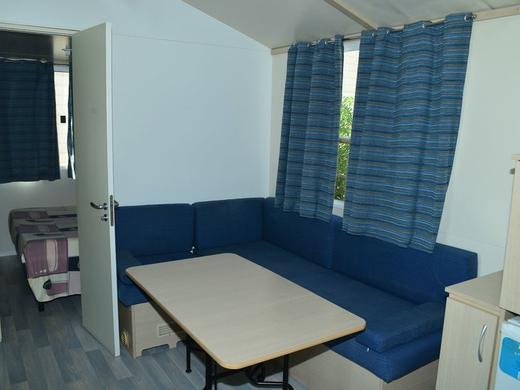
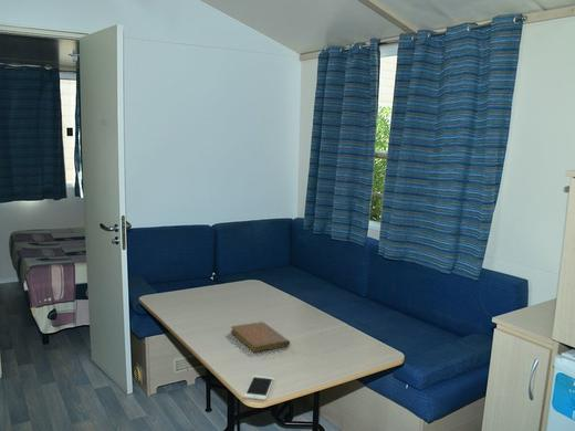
+ cell phone [242,375,275,401]
+ notebook [230,320,291,354]
